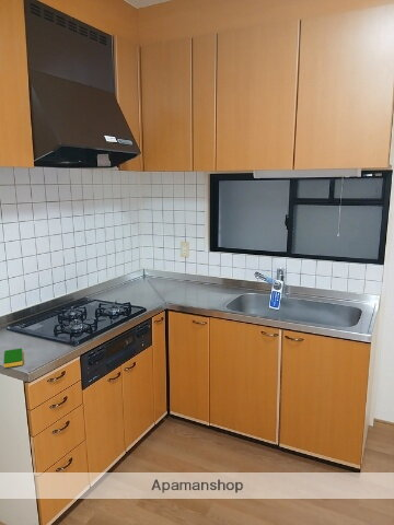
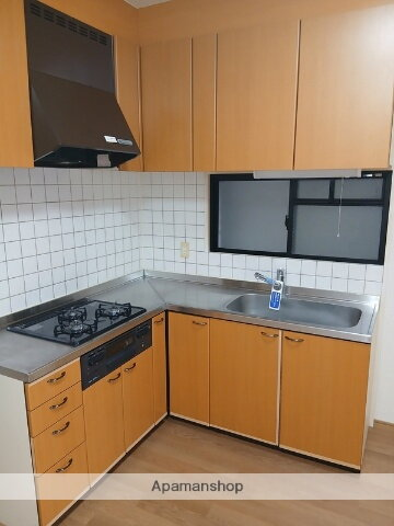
- dish sponge [2,348,24,369]
